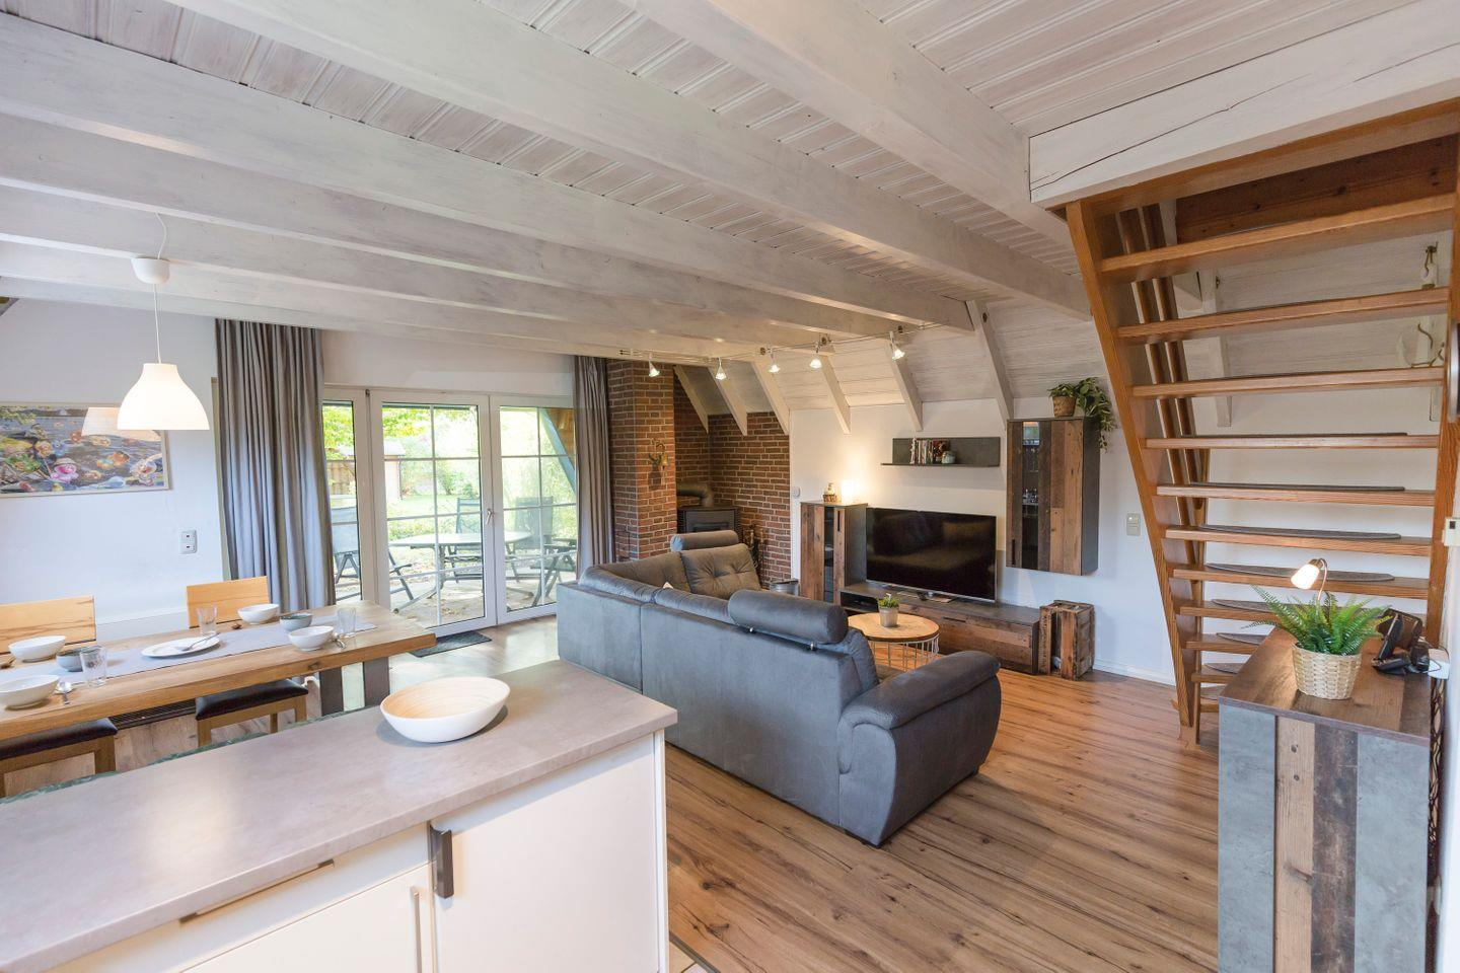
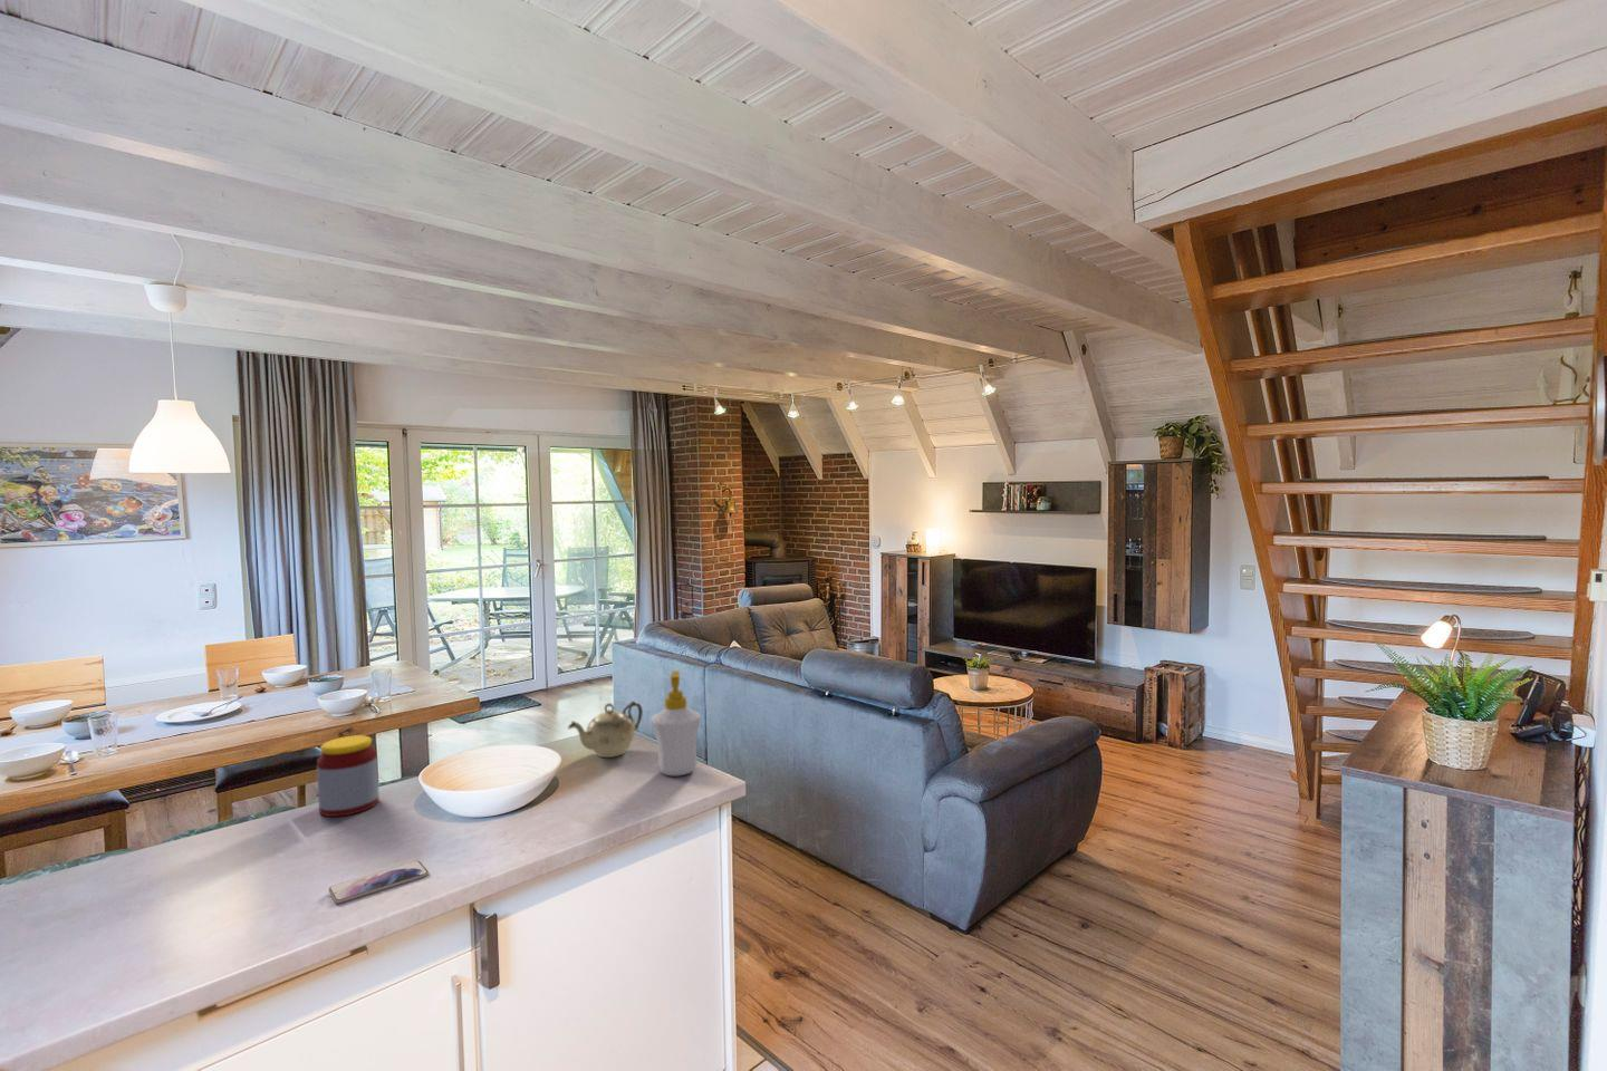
+ smartphone [328,861,429,905]
+ teapot [567,699,644,759]
+ jar [316,734,380,818]
+ soap bottle [649,669,703,777]
